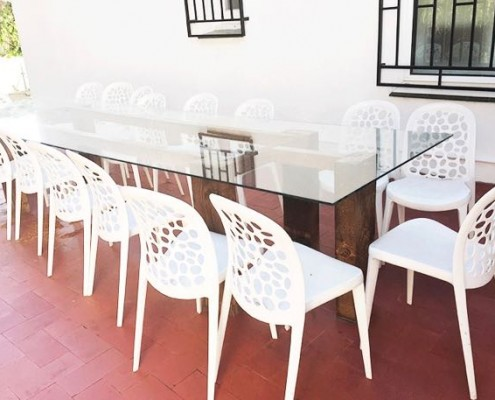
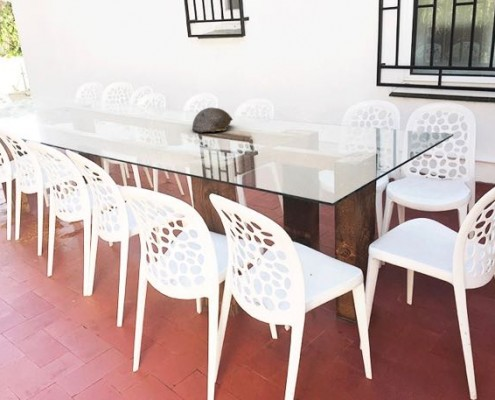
+ decorative bowl [191,106,234,133]
